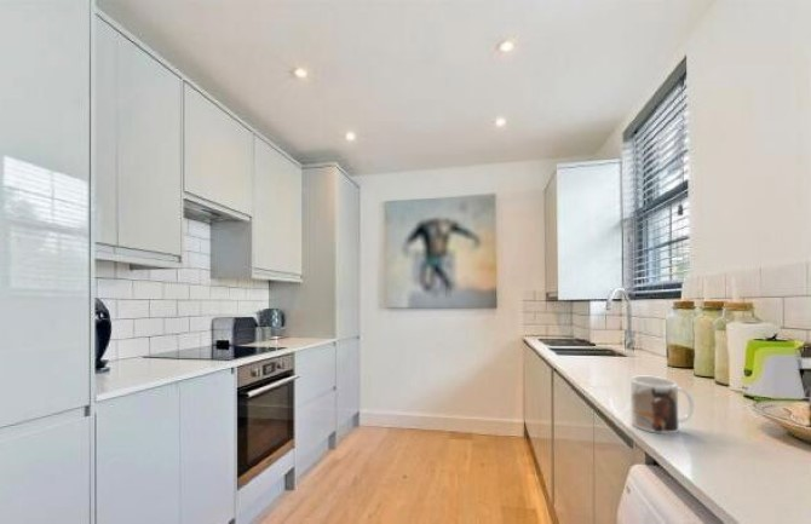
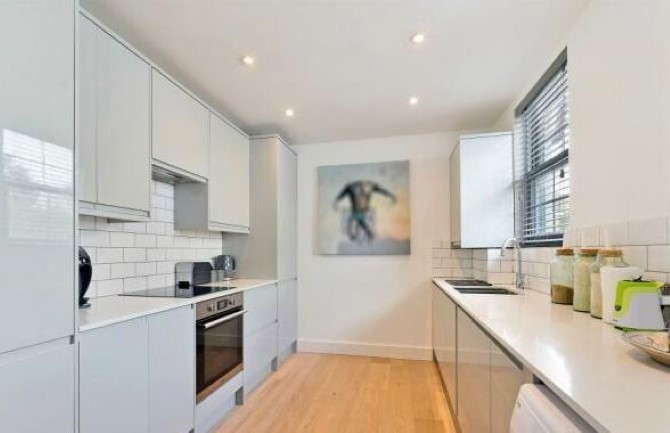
- mug [629,375,695,434]
